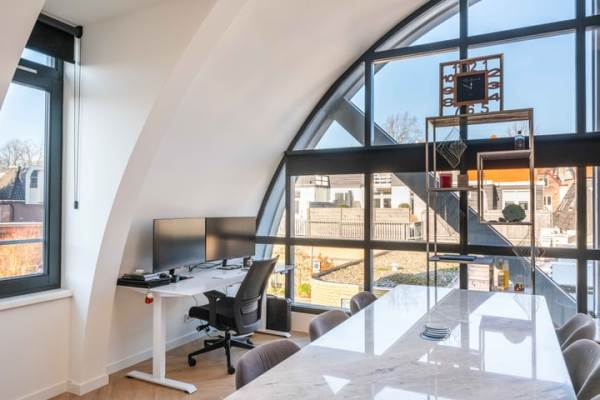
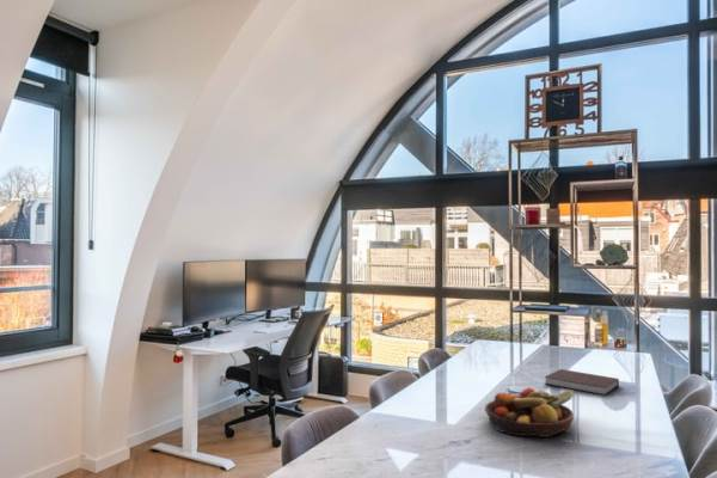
+ notebook [544,368,620,397]
+ fruit bowl [484,386,576,439]
